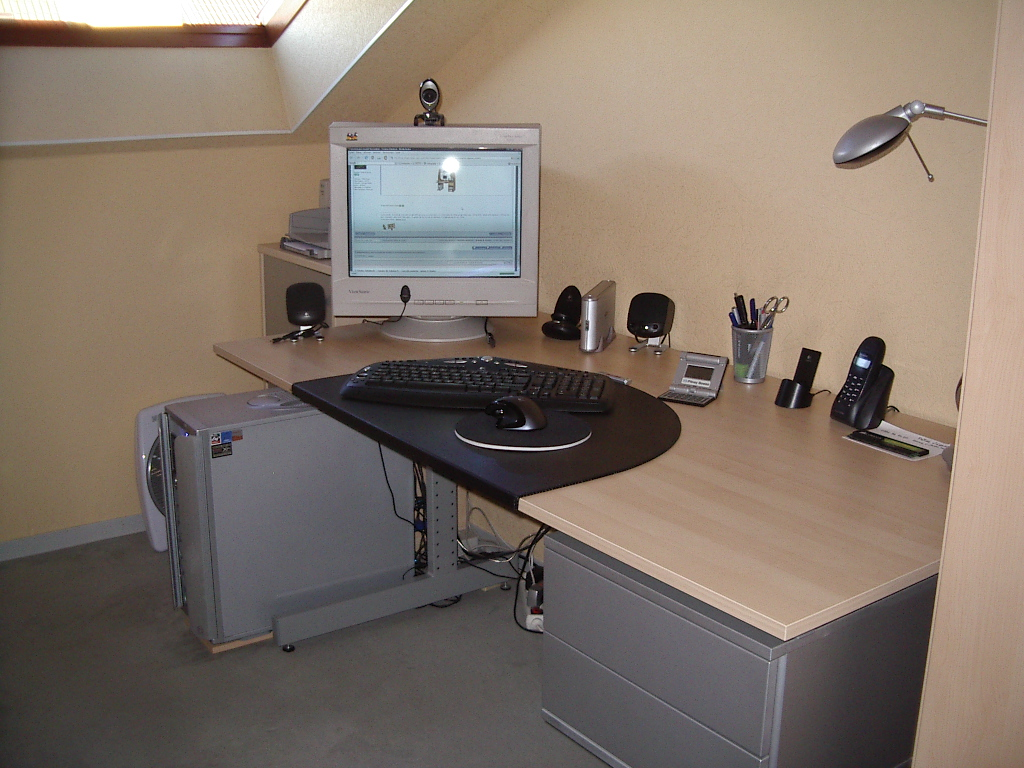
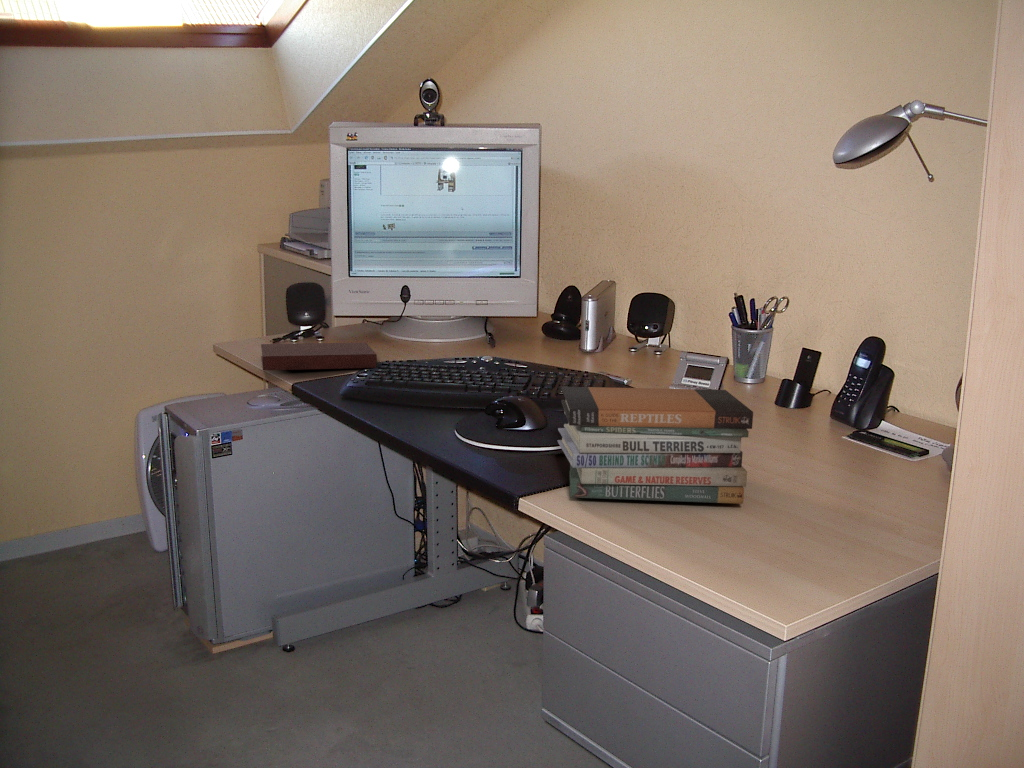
+ notebook [260,341,378,371]
+ book stack [557,386,754,505]
